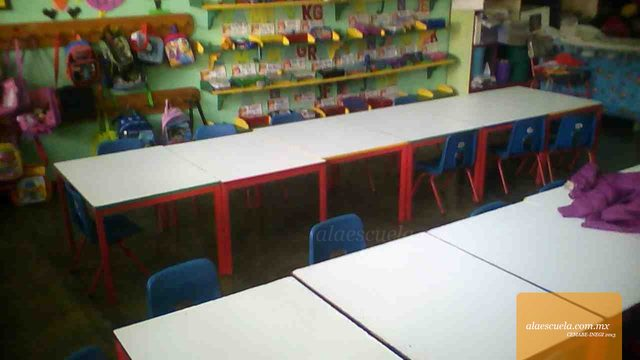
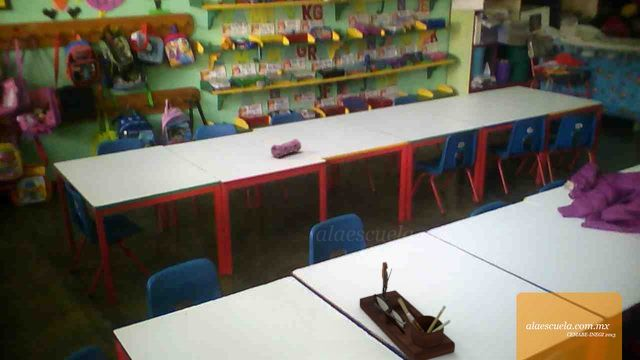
+ pencil case [270,138,302,159]
+ desk organizer [359,261,456,360]
